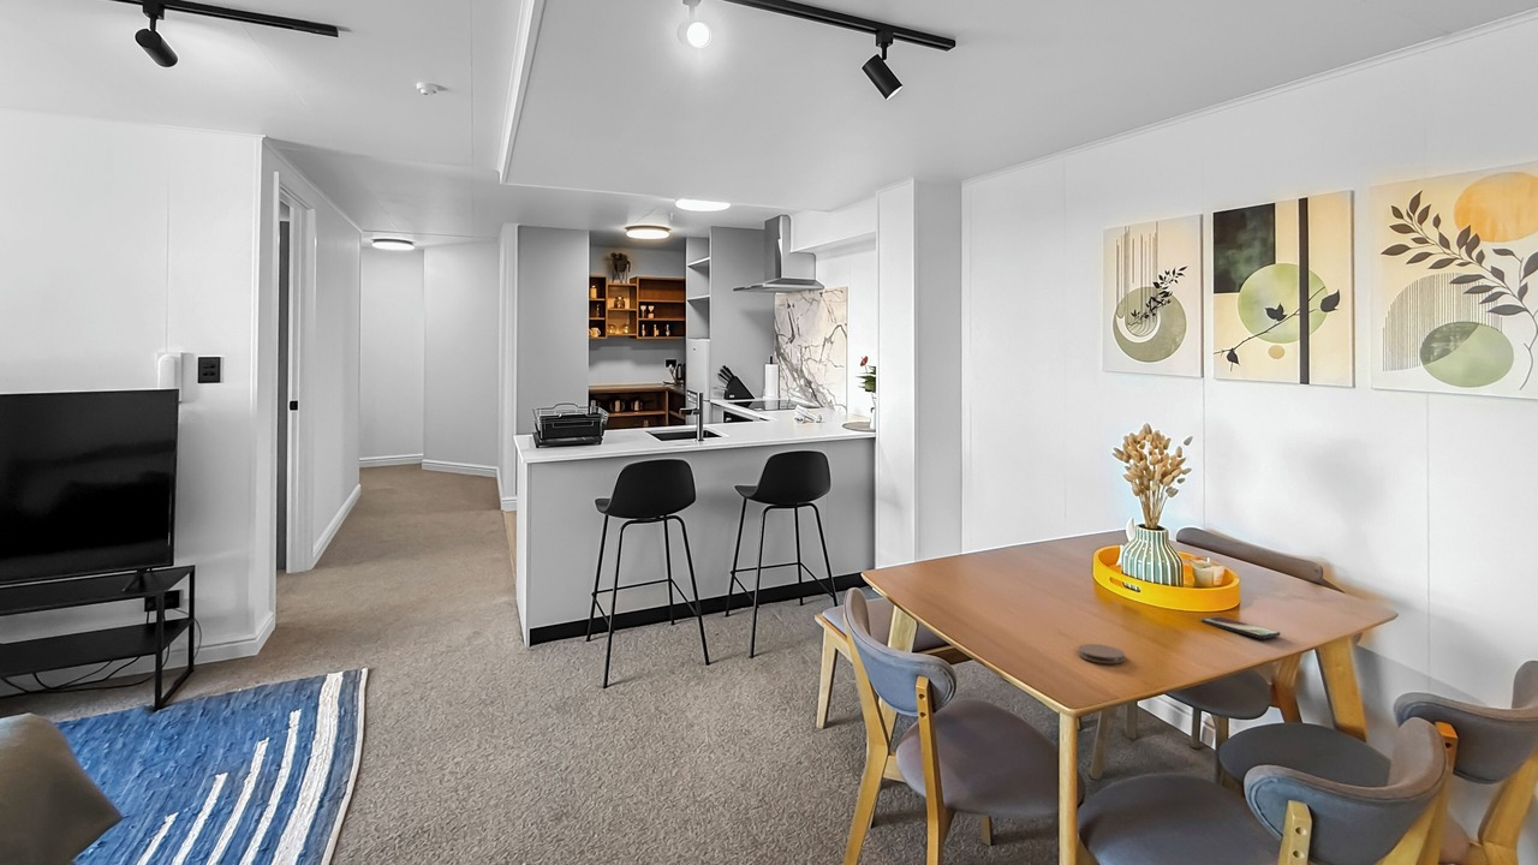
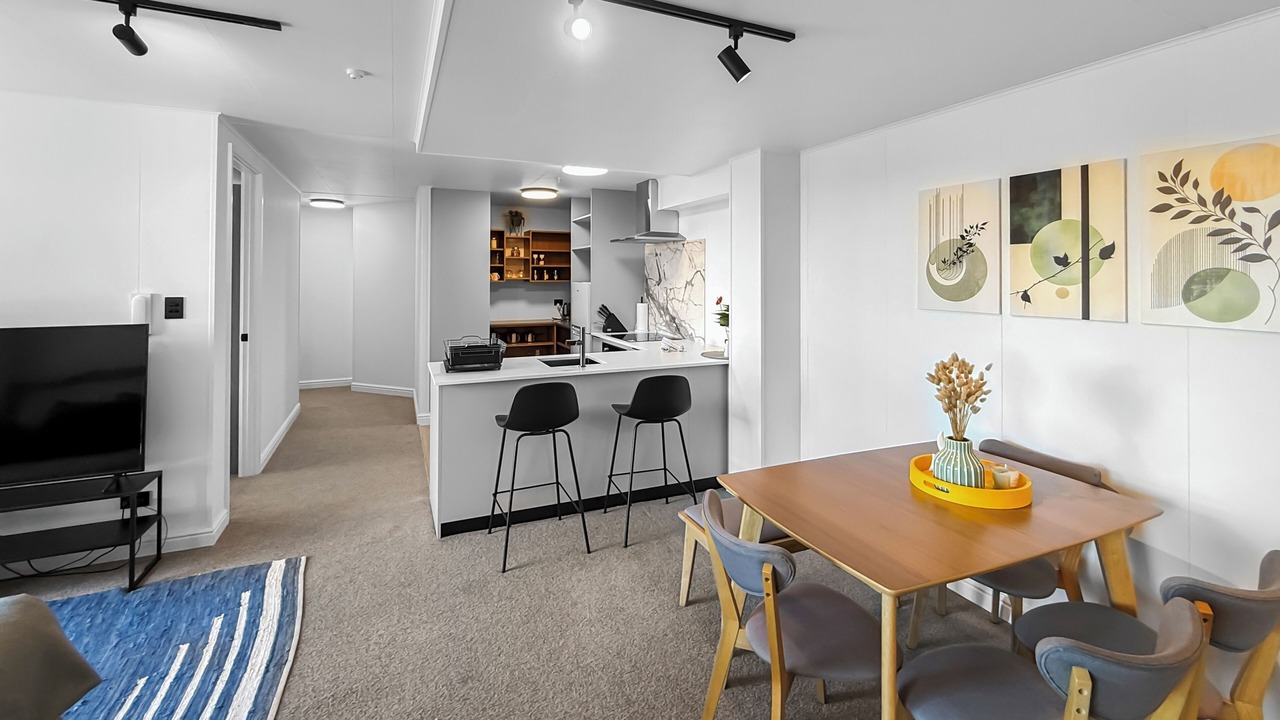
- smartphone [1200,615,1281,639]
- coaster [1077,643,1126,664]
